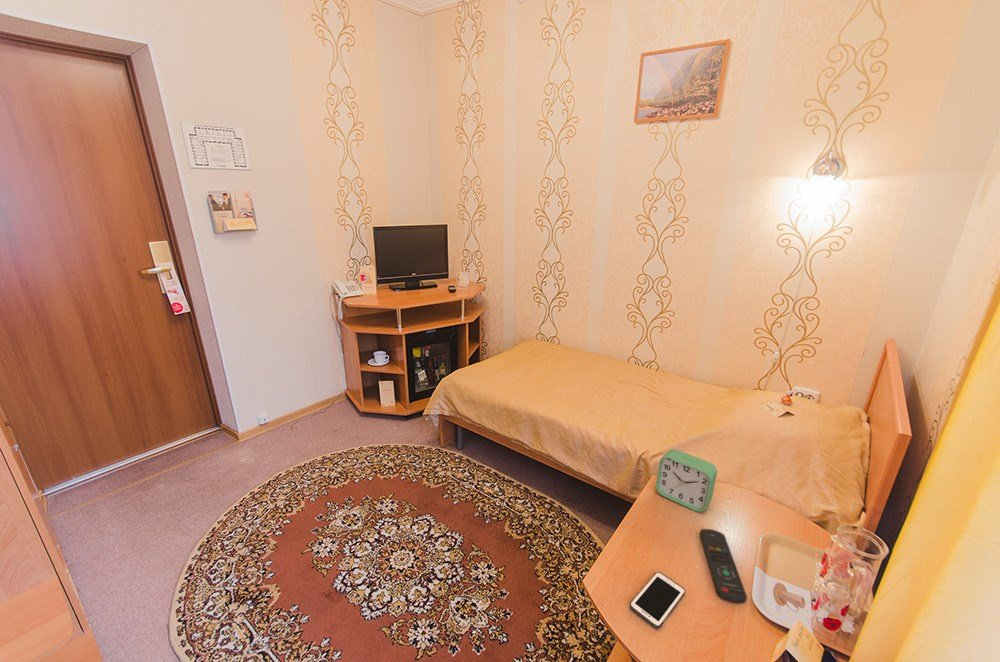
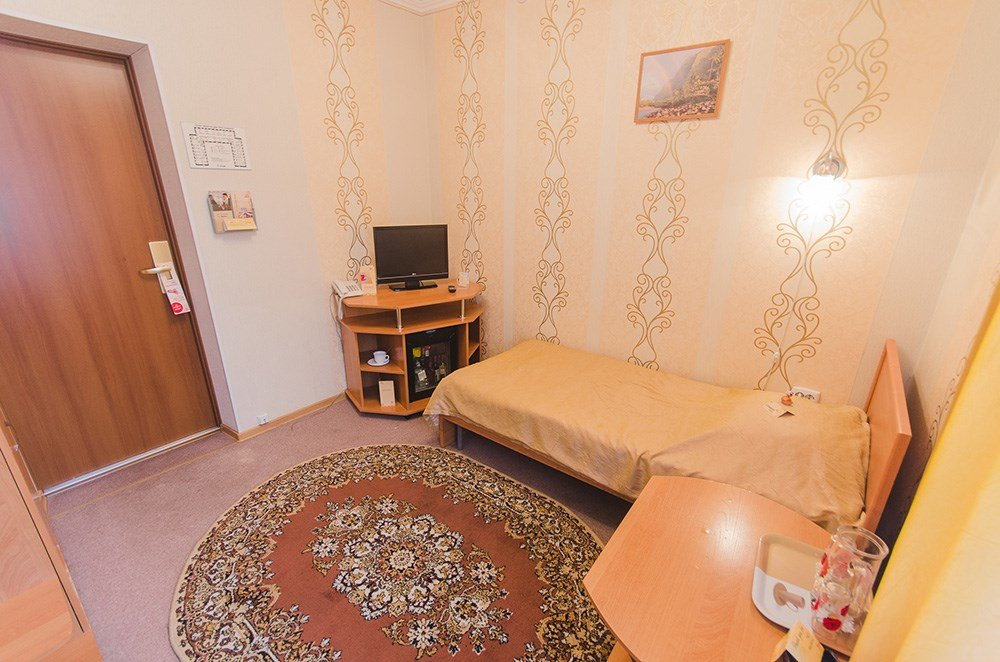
- remote control [699,528,748,604]
- cell phone [629,571,686,630]
- alarm clock [655,448,718,513]
